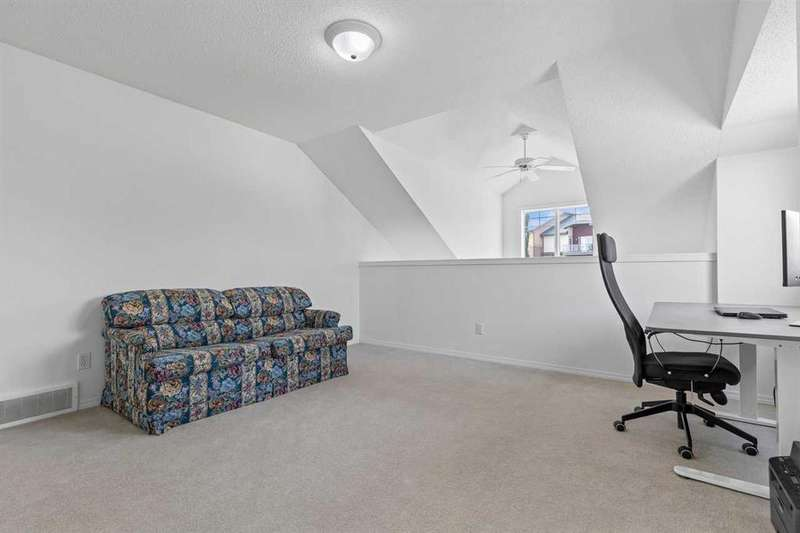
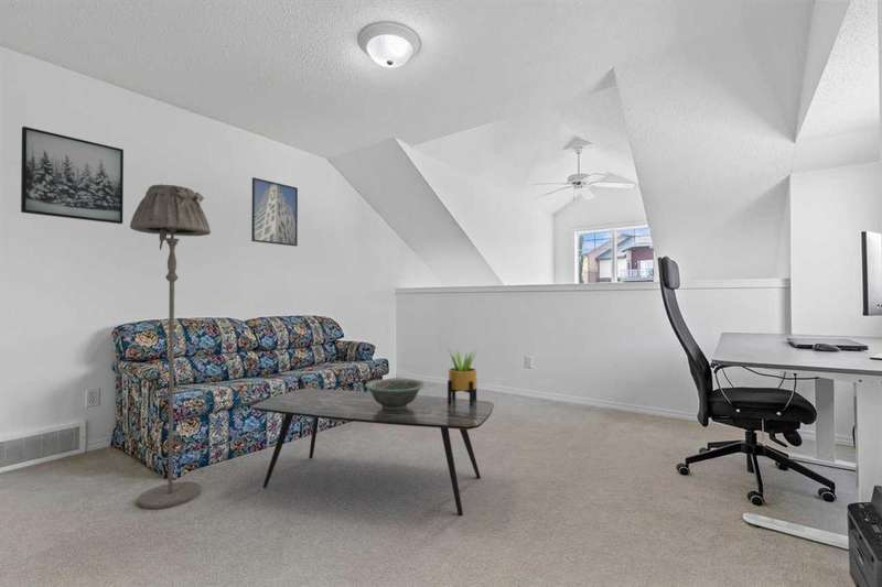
+ potted plant [447,347,478,406]
+ floor lamp [129,183,212,510]
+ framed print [250,176,299,247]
+ wall art [20,126,125,225]
+ coffee table [251,388,495,517]
+ decorative bowl [364,378,426,410]
